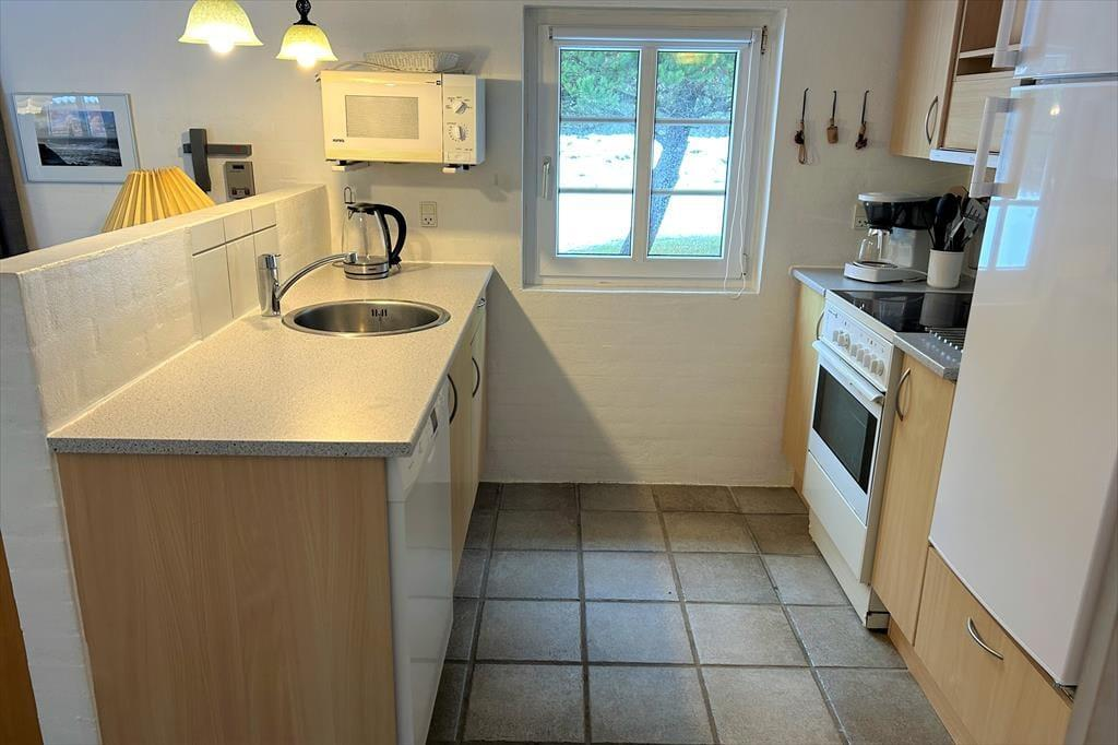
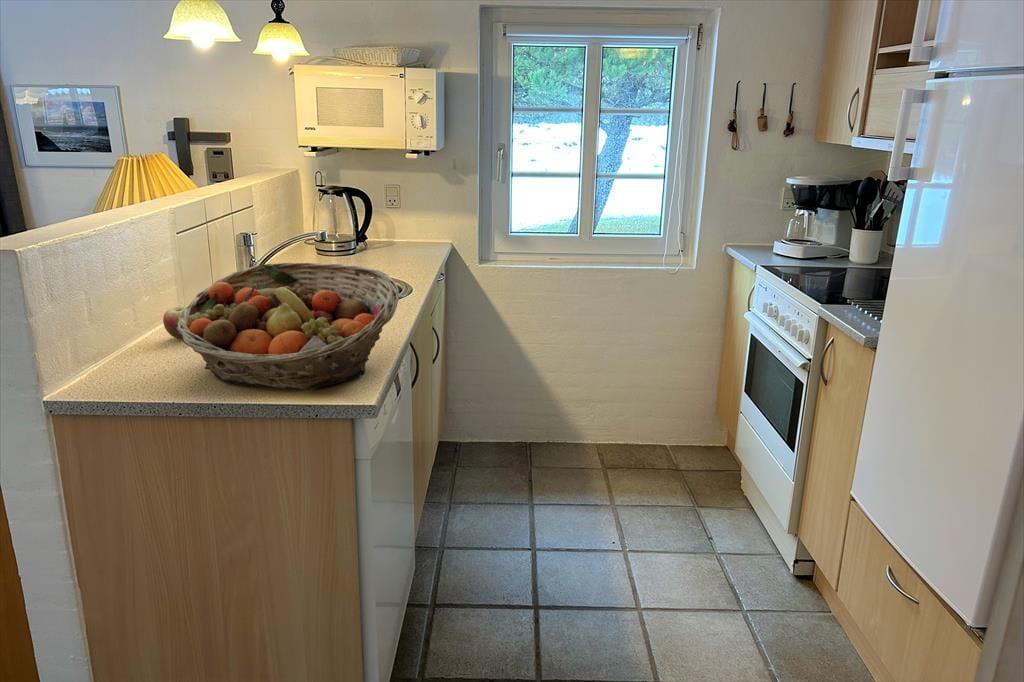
+ apple [162,305,188,340]
+ fruit basket [176,262,400,390]
